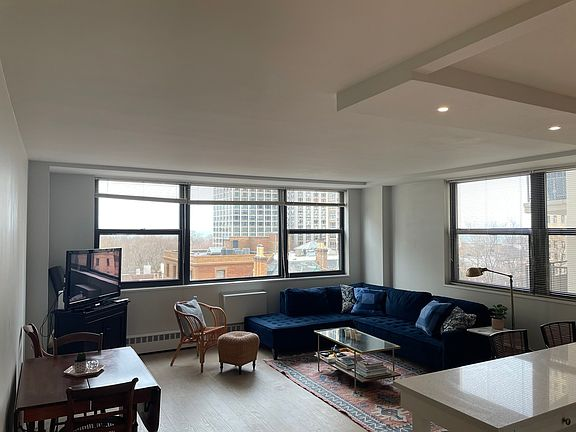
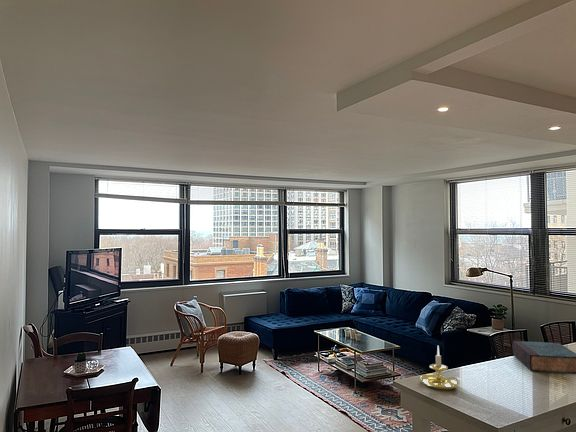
+ book [512,340,576,375]
+ candle holder [419,345,462,391]
